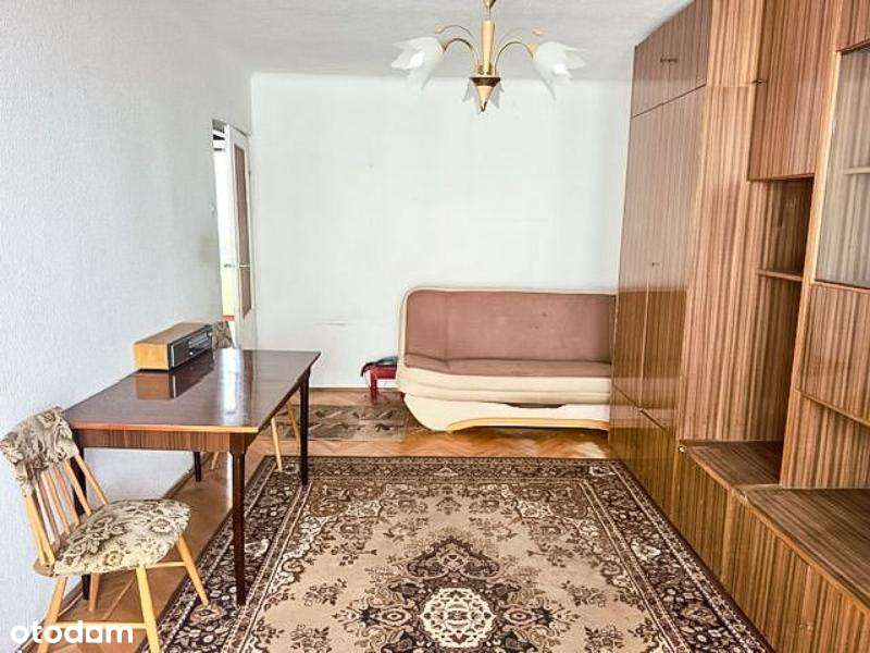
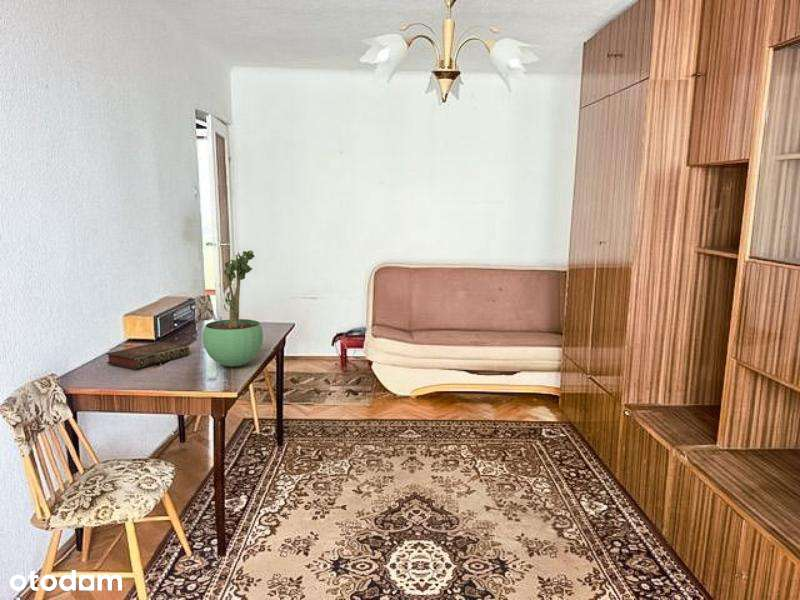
+ book [105,340,191,370]
+ potted plant [202,249,264,367]
